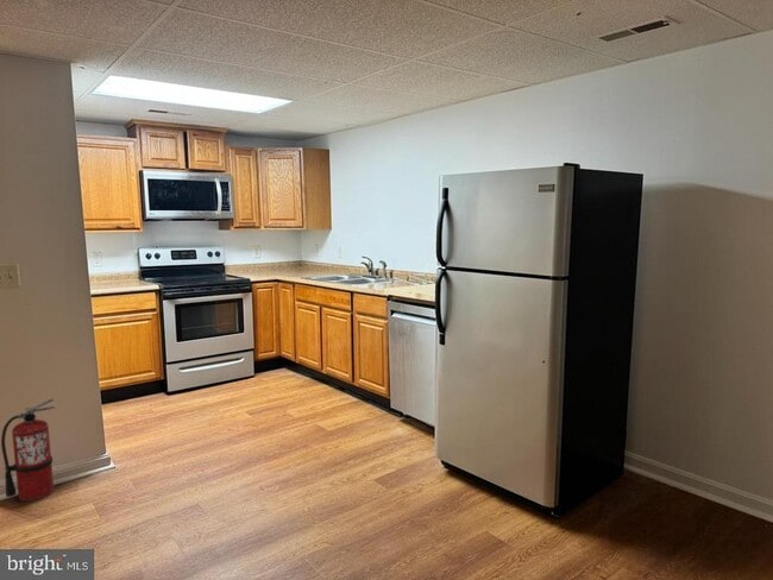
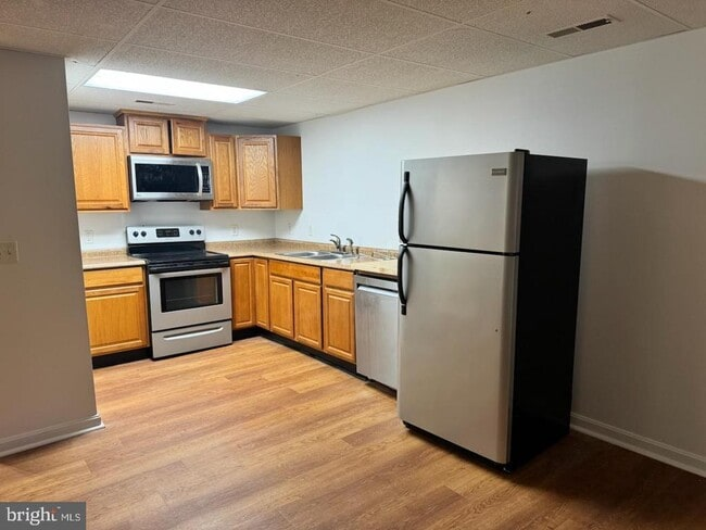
- fire extinguisher [0,397,56,502]
